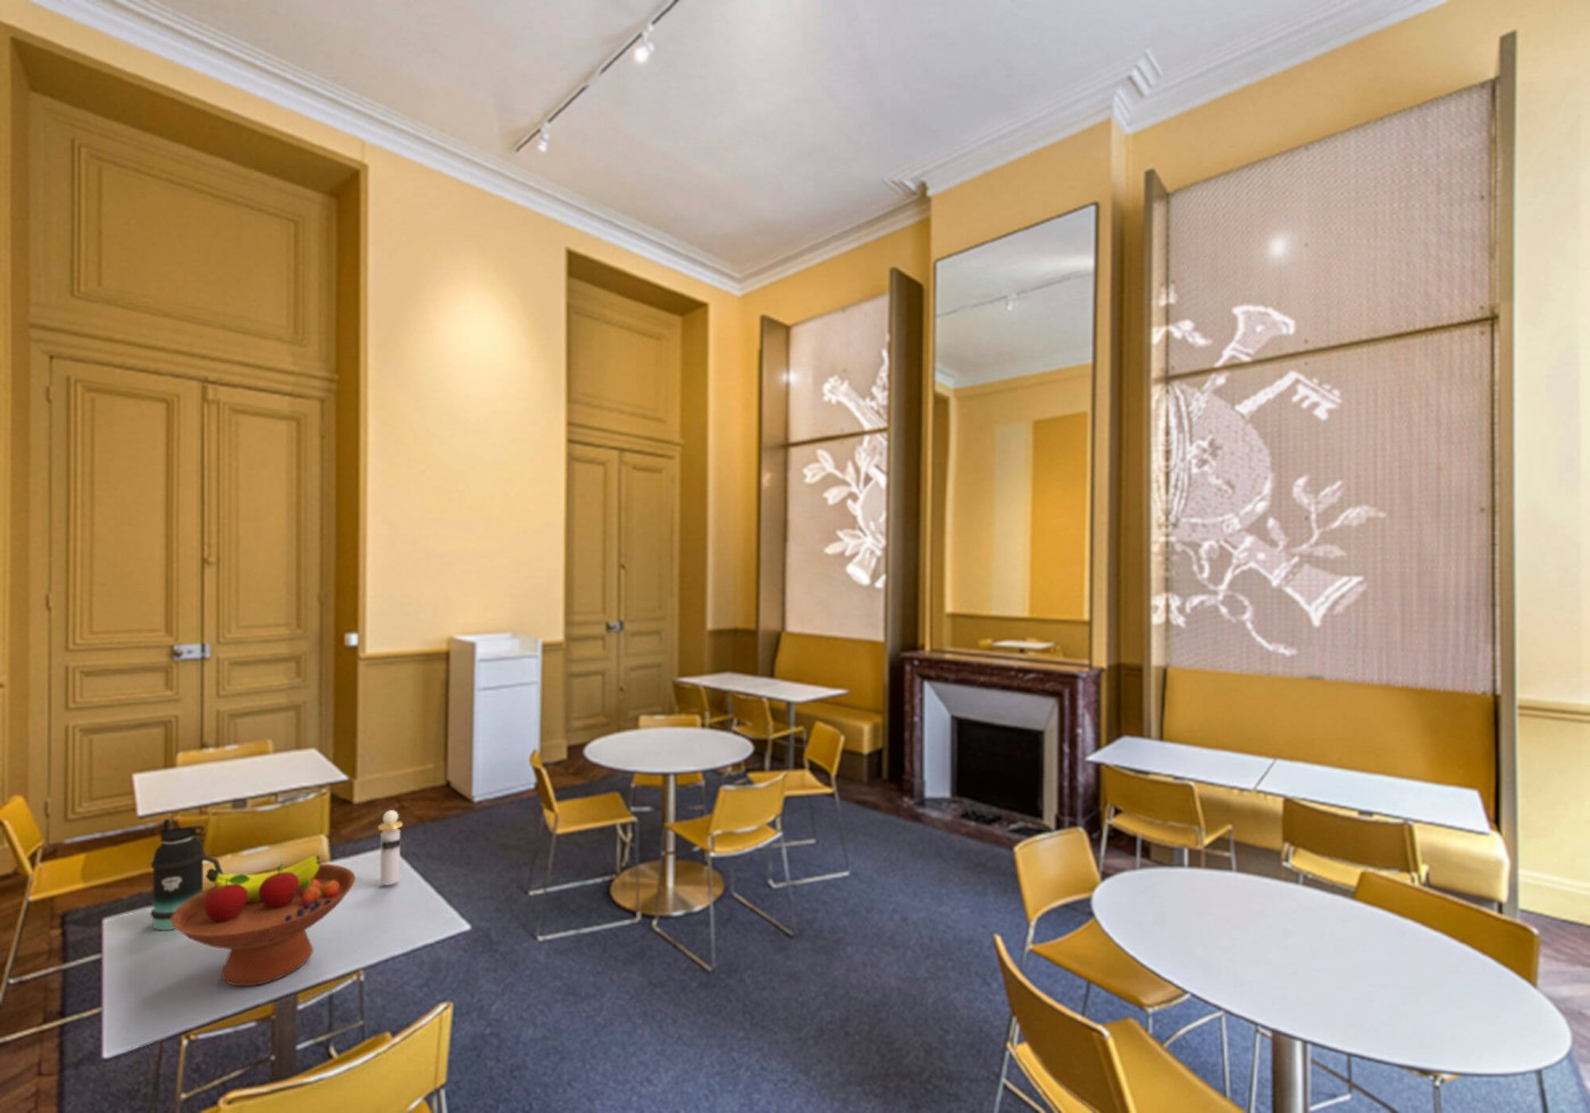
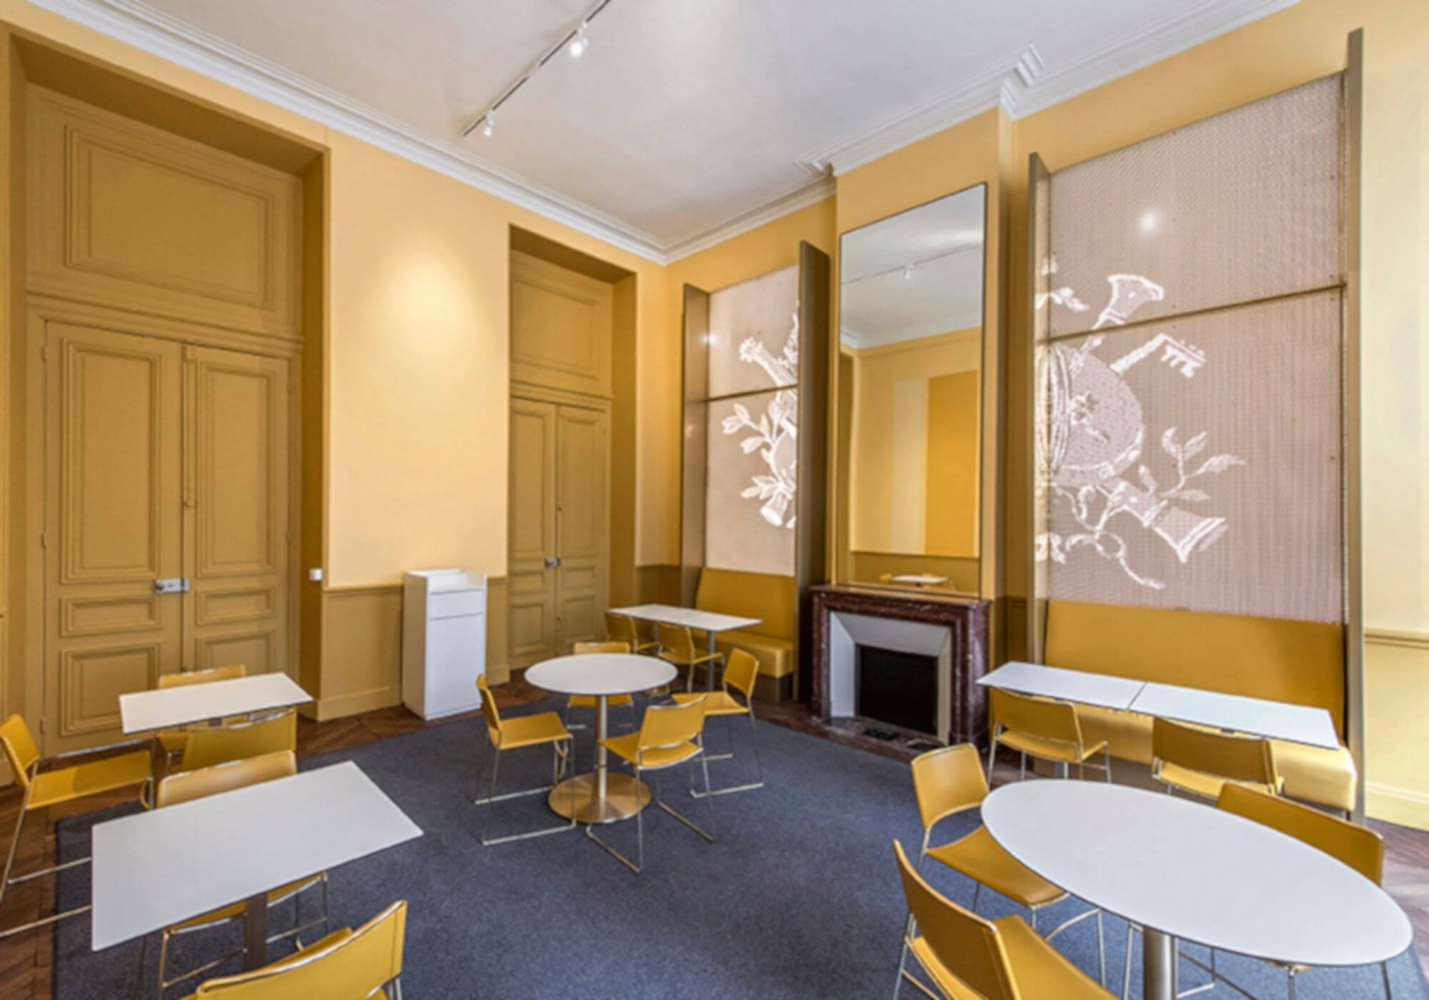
- bottle [149,818,225,932]
- perfume bottle [377,808,404,886]
- fruit bowl [172,856,356,987]
